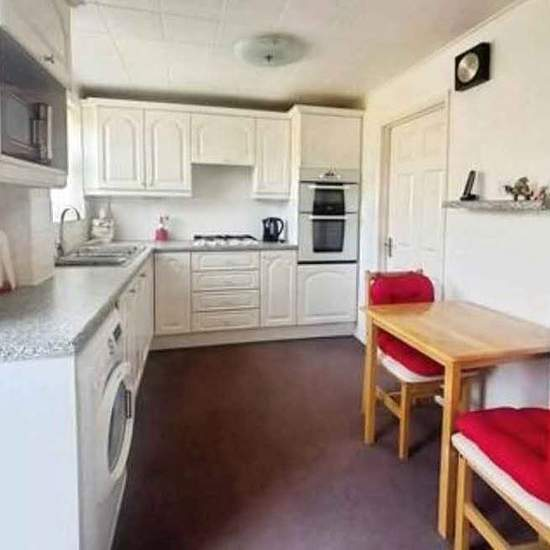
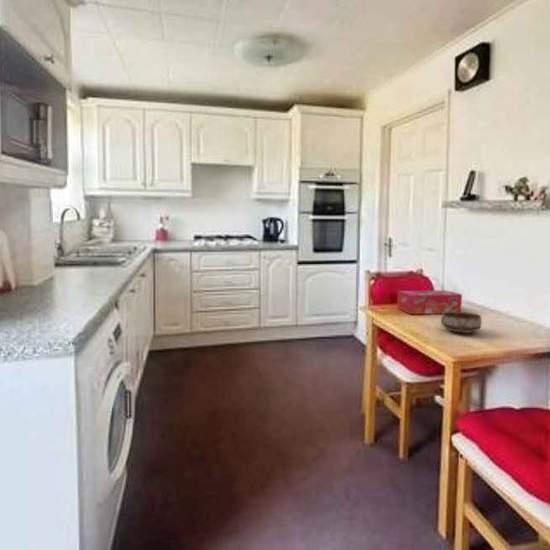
+ tissue box [396,289,463,315]
+ bowl [440,311,483,334]
